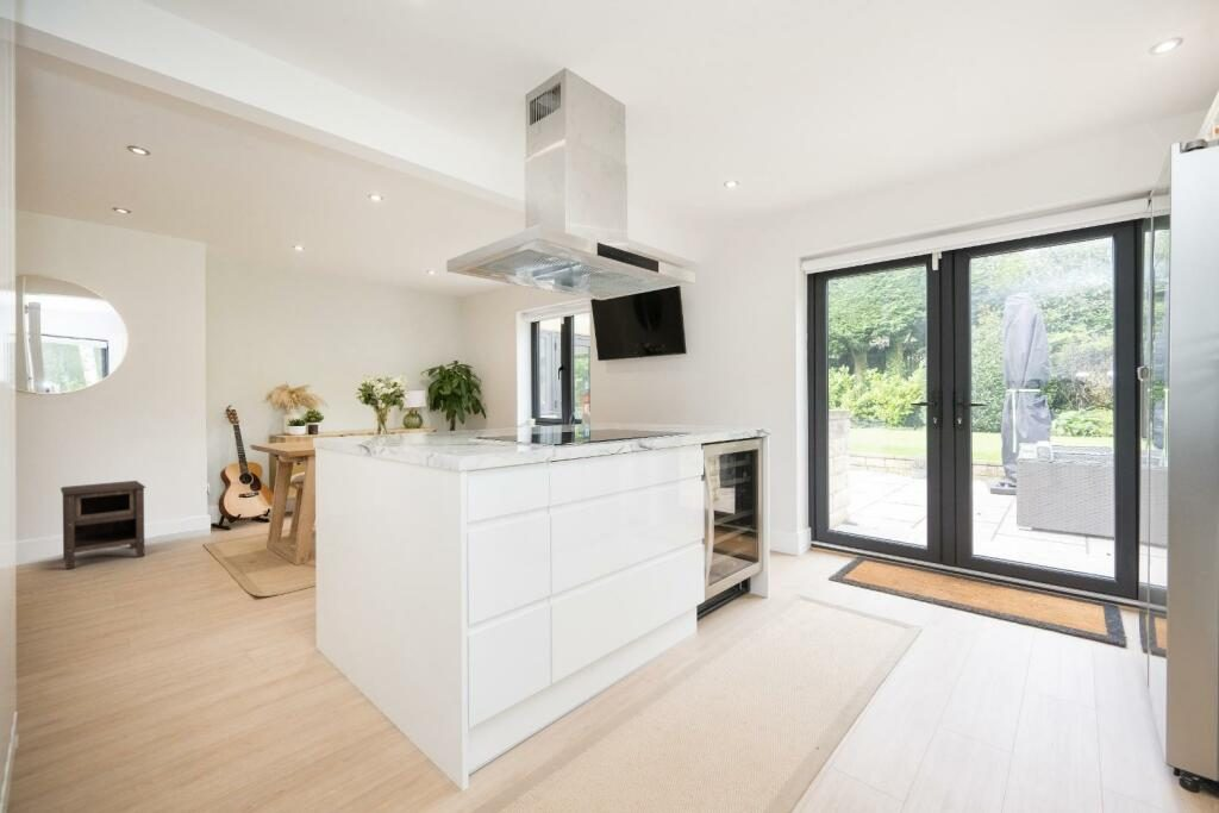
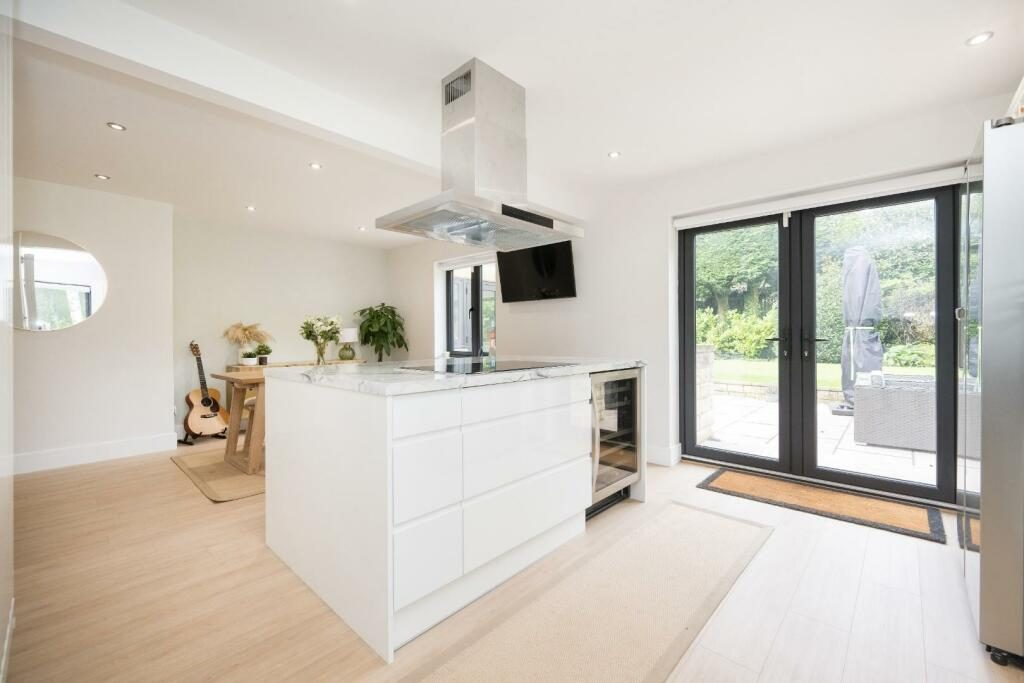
- nightstand [60,480,146,570]
